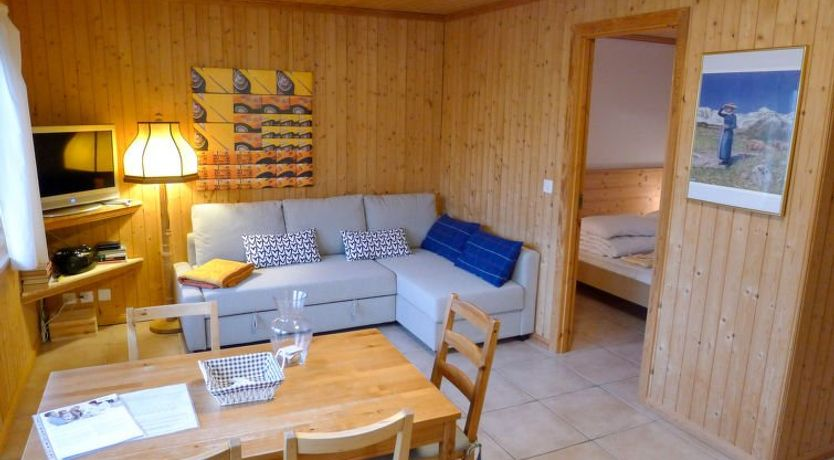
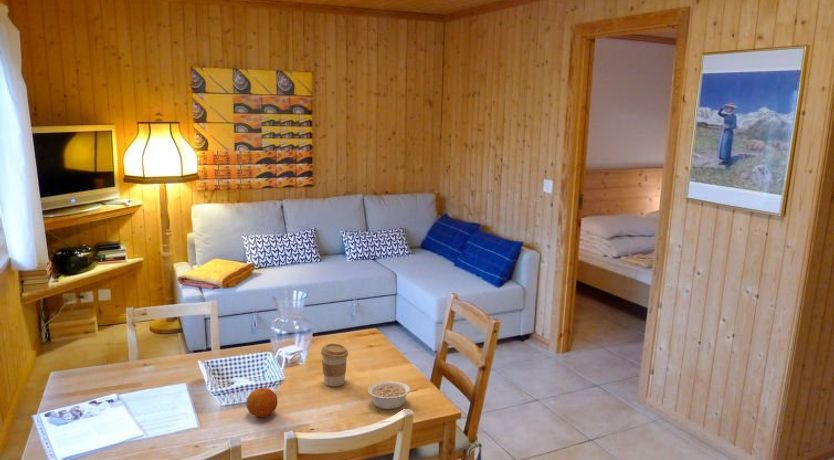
+ fruit [245,387,278,418]
+ legume [367,380,418,410]
+ coffee cup [320,343,349,387]
